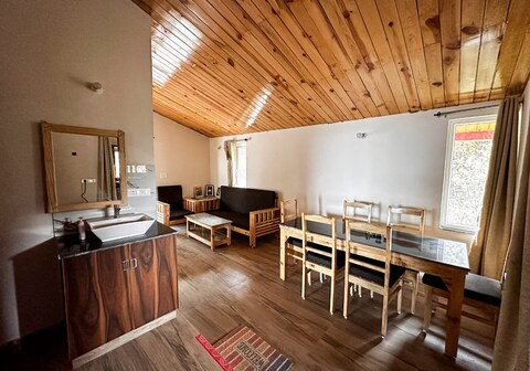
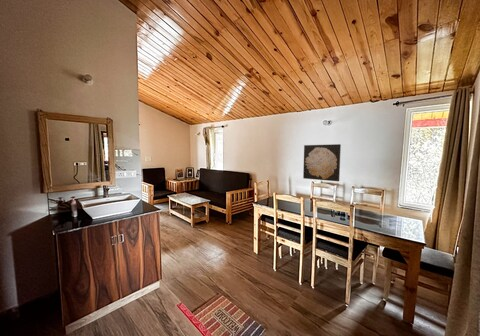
+ wall art [302,143,342,182]
